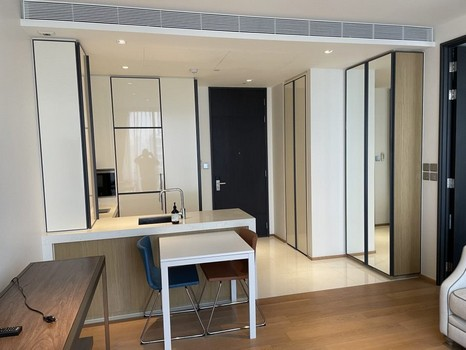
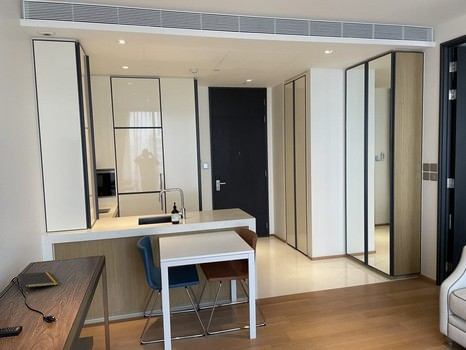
+ notepad [17,271,60,291]
